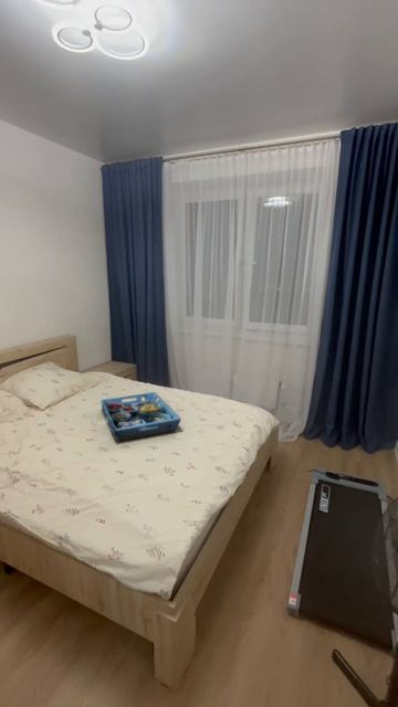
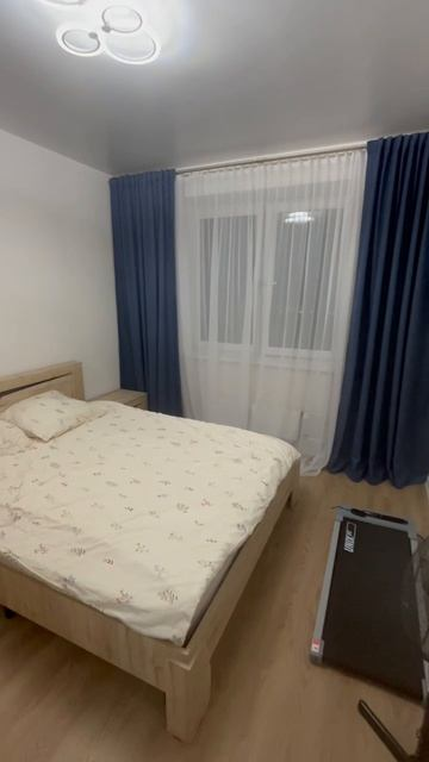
- serving tray [100,391,182,442]
